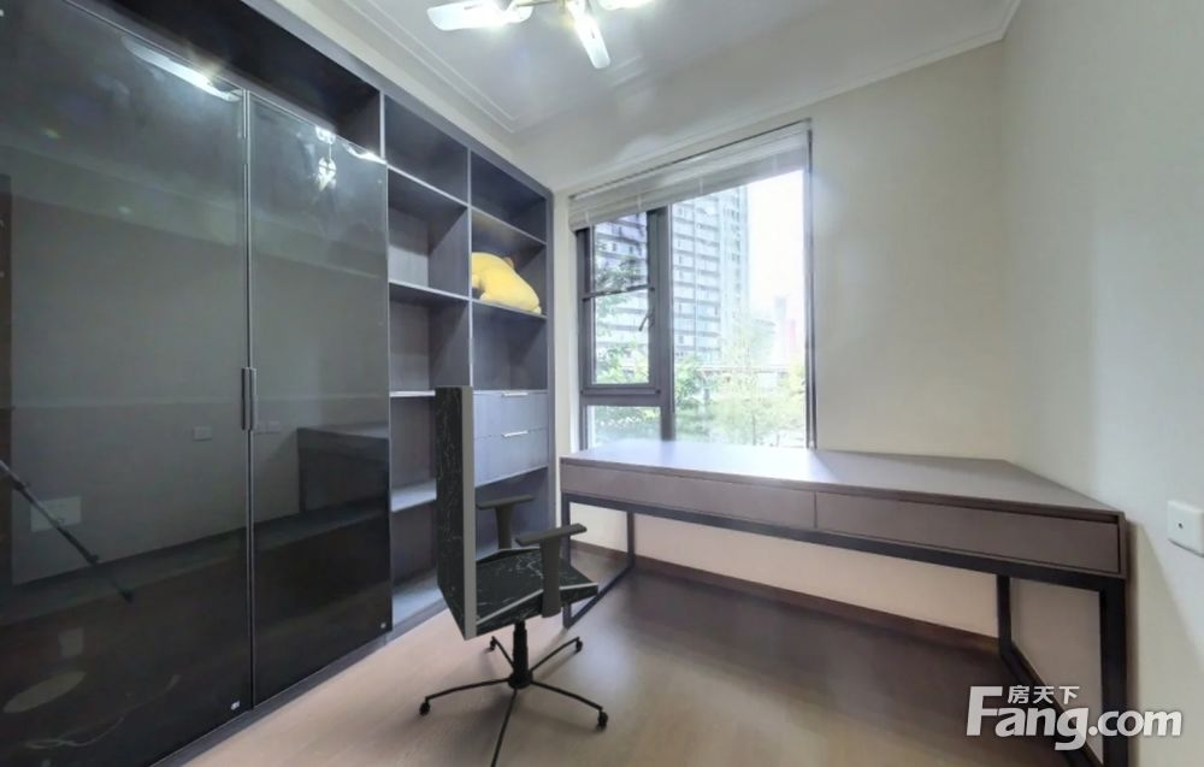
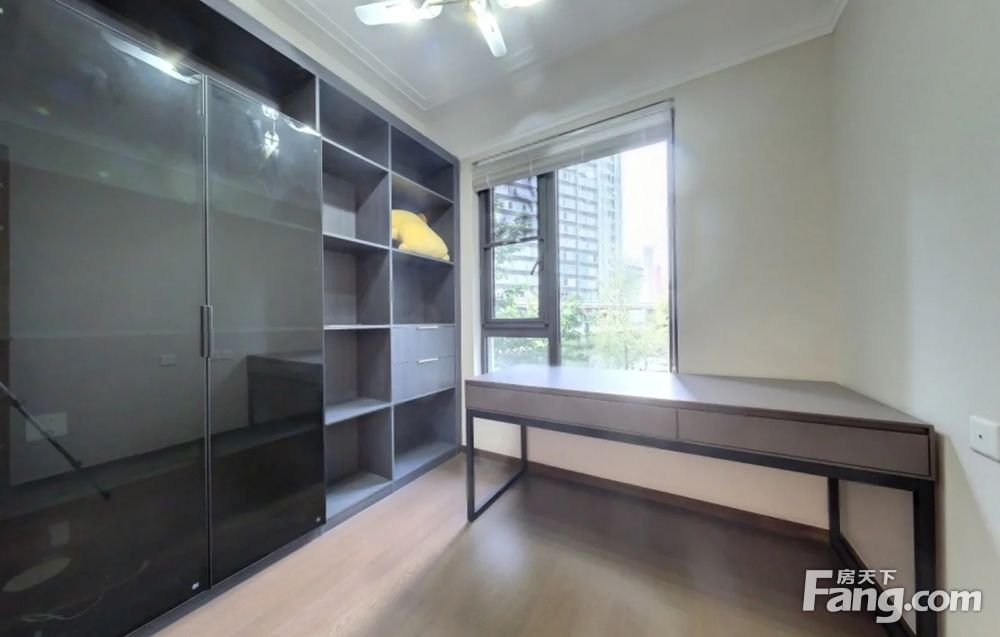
- office chair [418,385,610,767]
